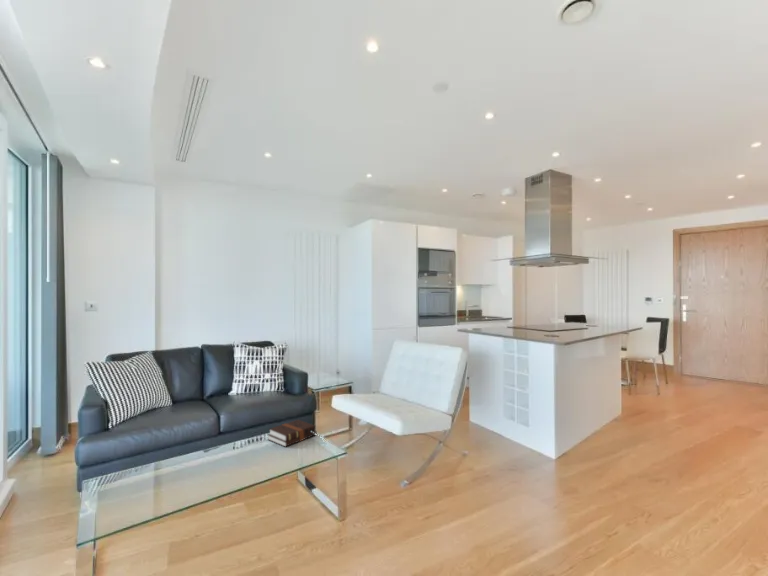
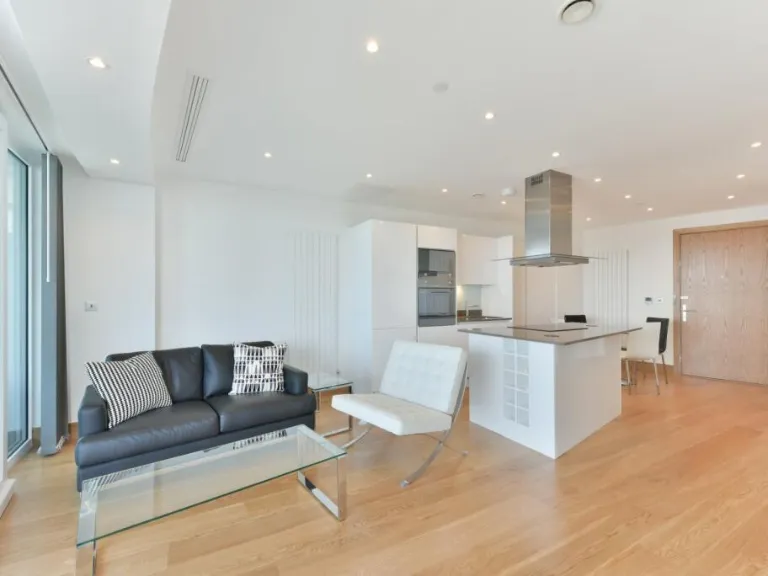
- hardback book [267,419,318,448]
